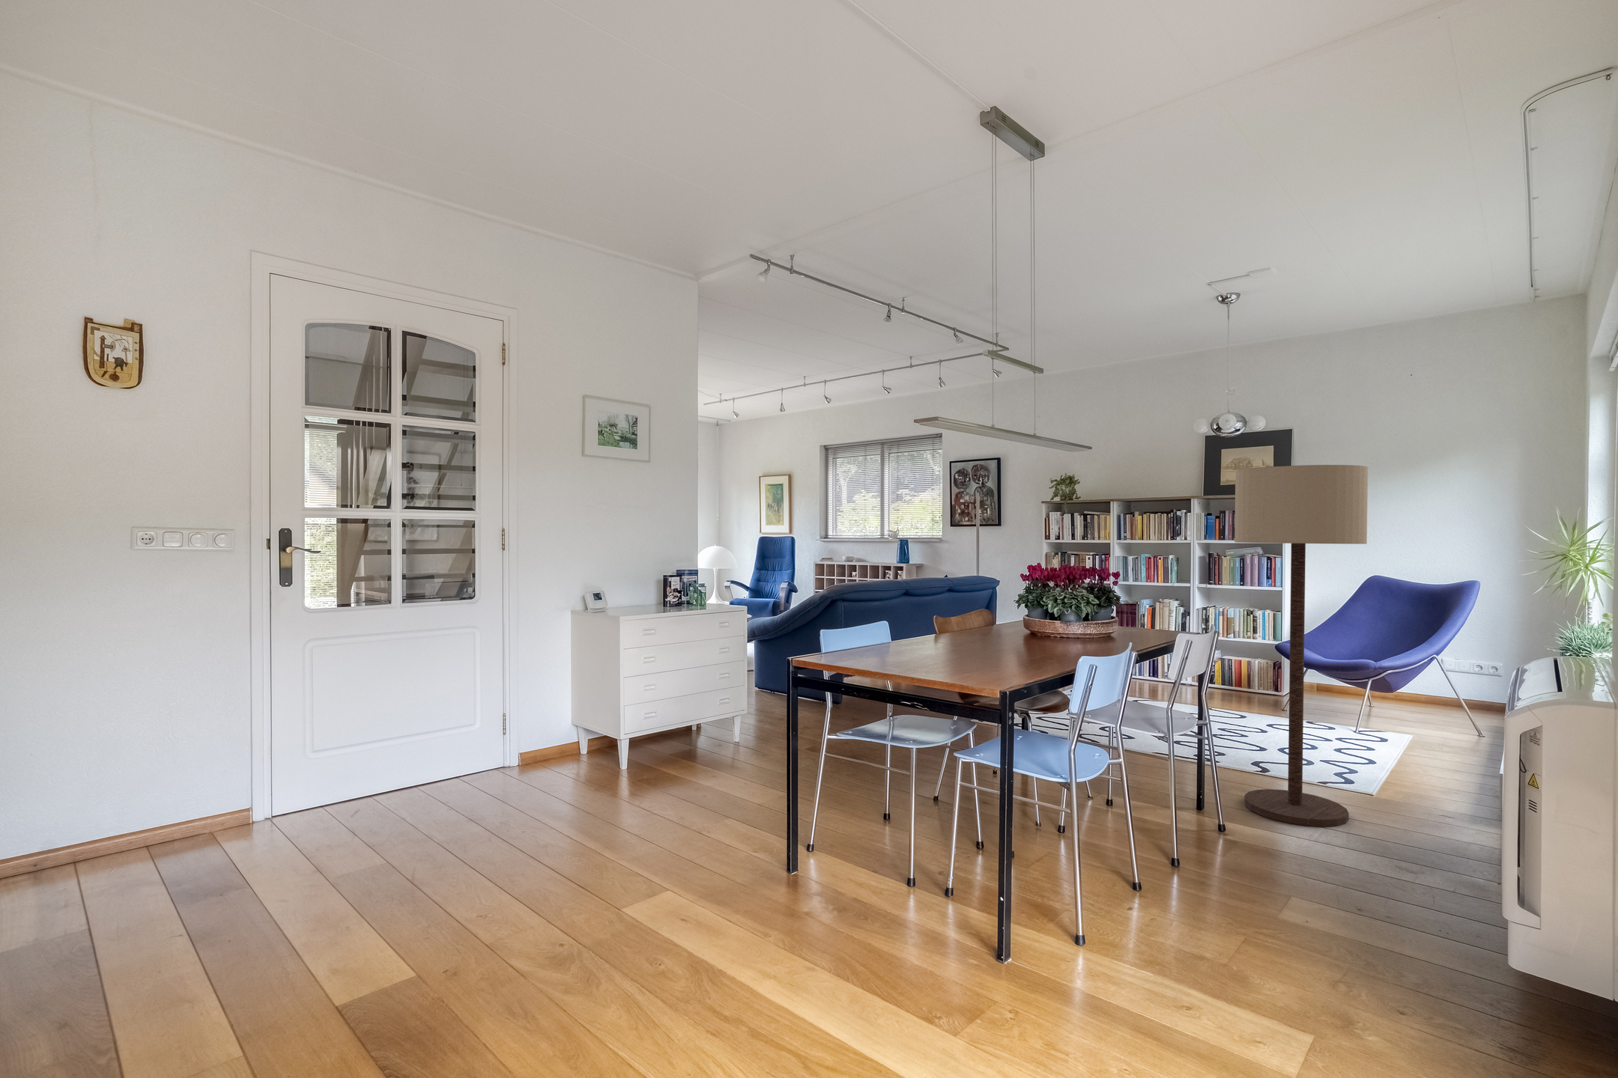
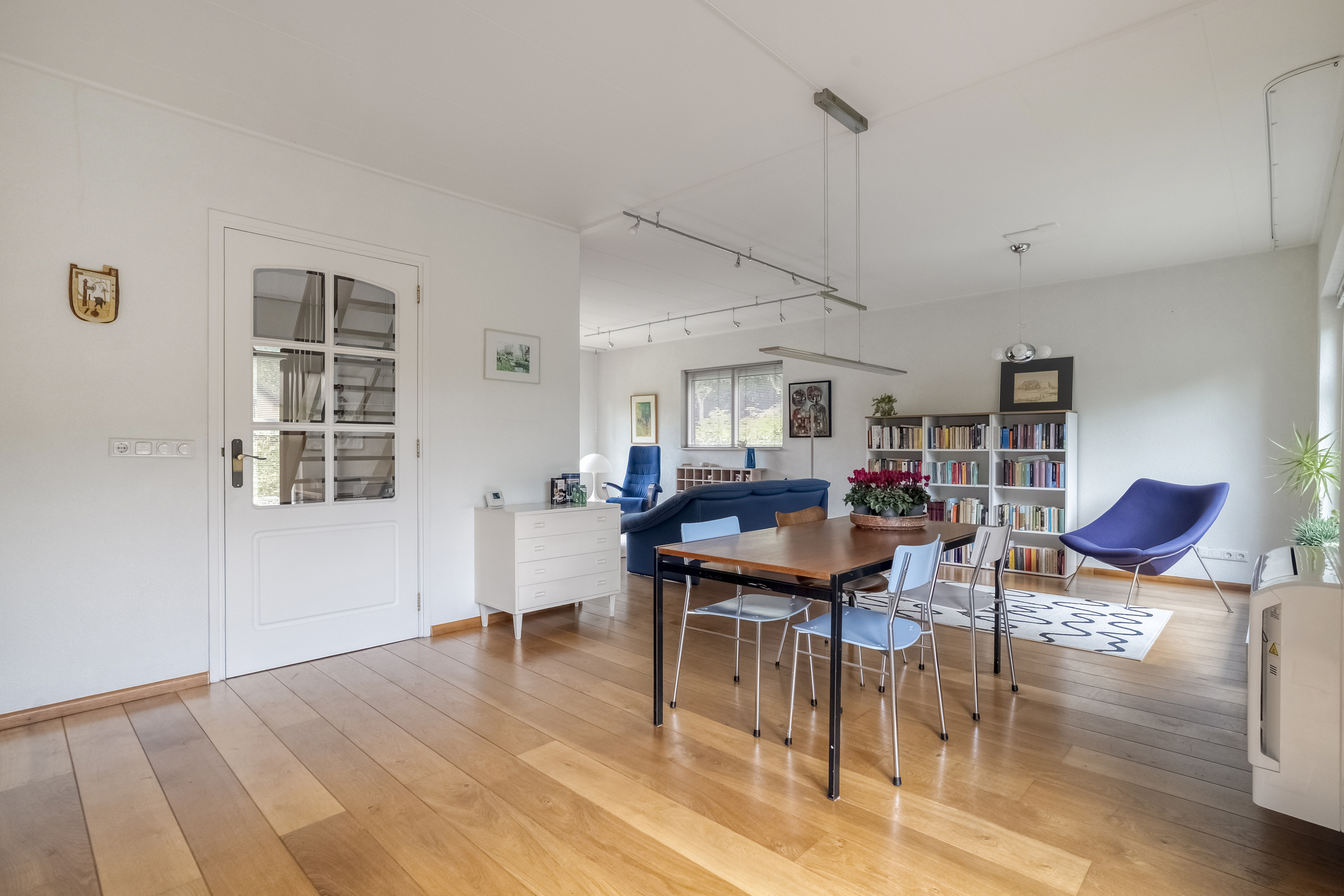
- floor lamp [1234,464,1369,828]
